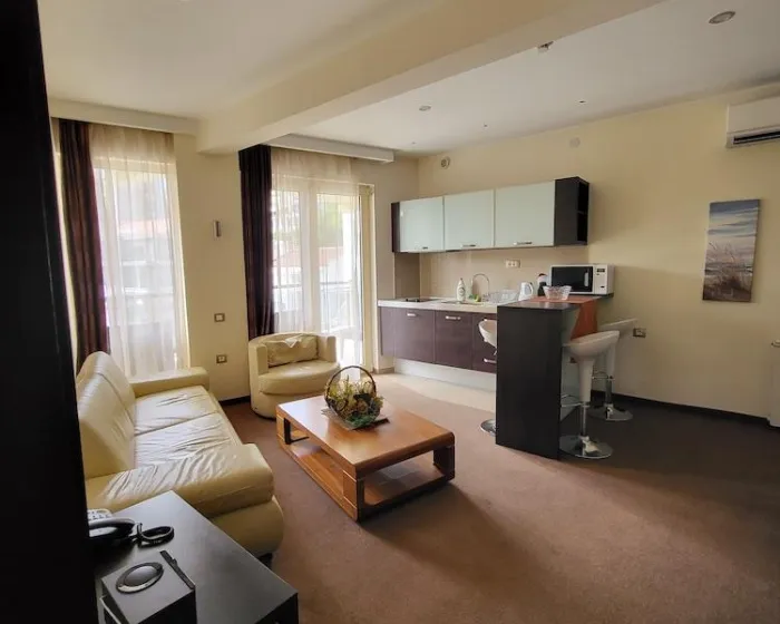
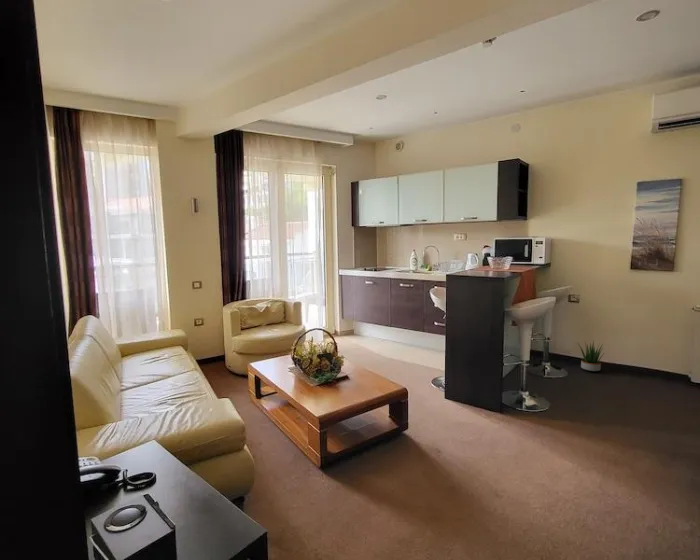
+ potted plant [577,339,604,373]
